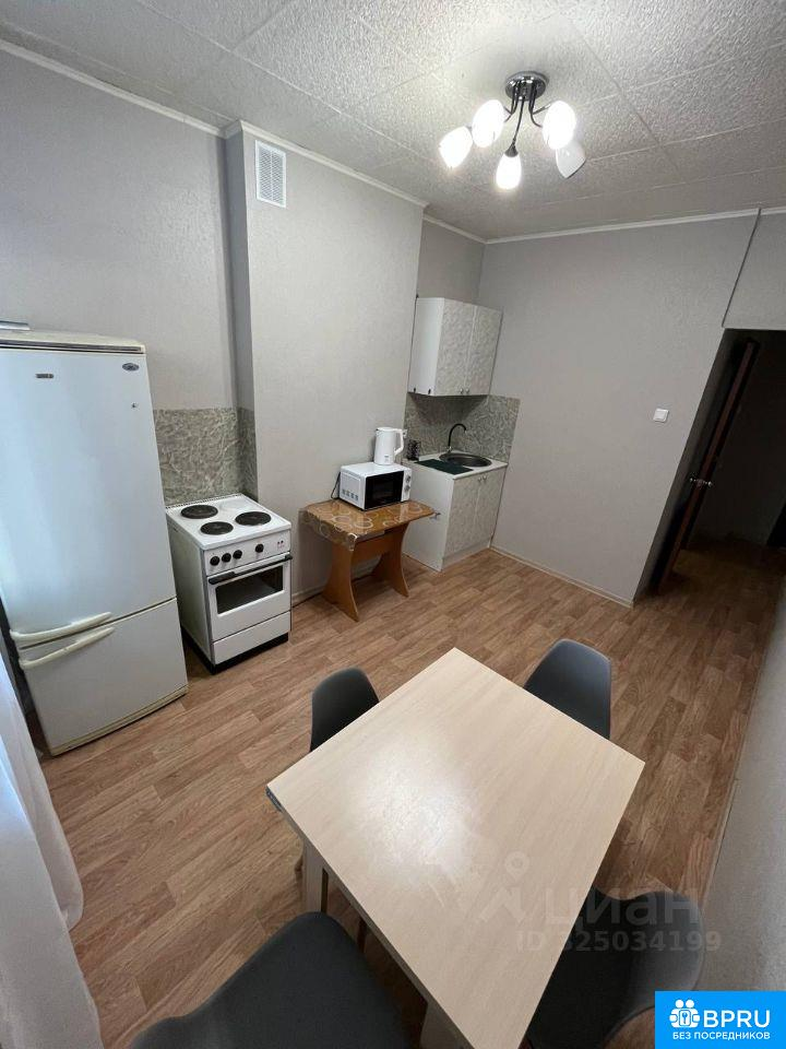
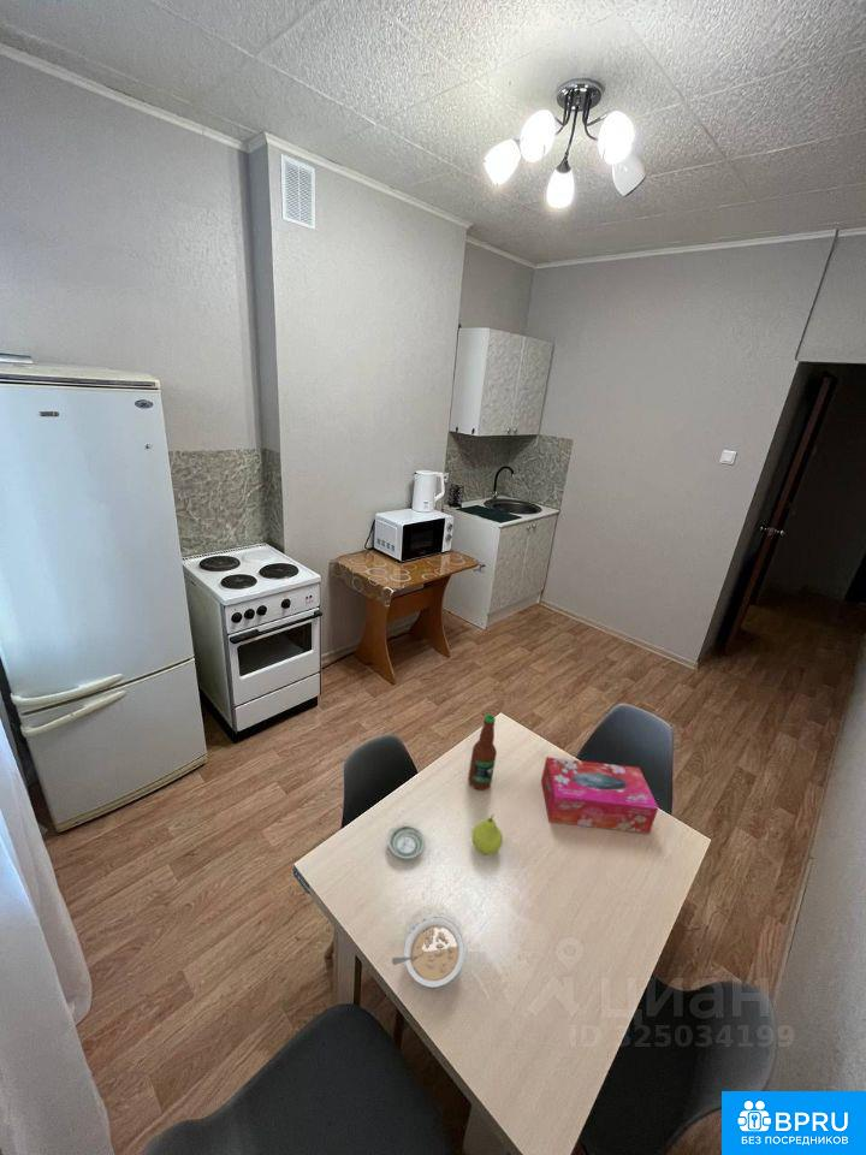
+ tissue box [540,756,659,835]
+ fruit [471,813,504,857]
+ saucer [387,824,426,860]
+ bottle [467,713,498,792]
+ legume [391,914,467,989]
